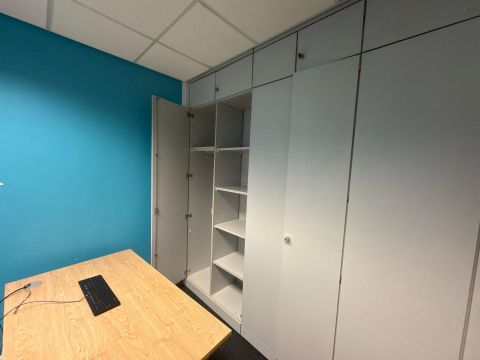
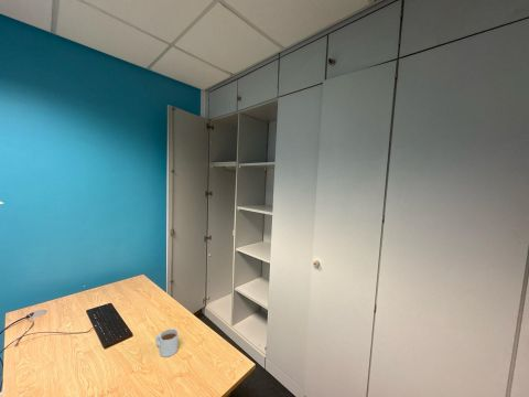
+ mug [154,328,180,358]
